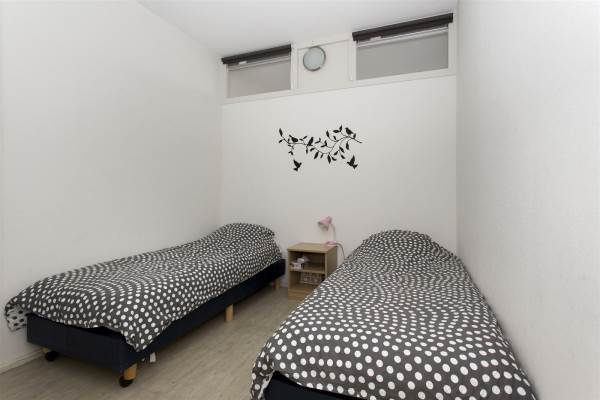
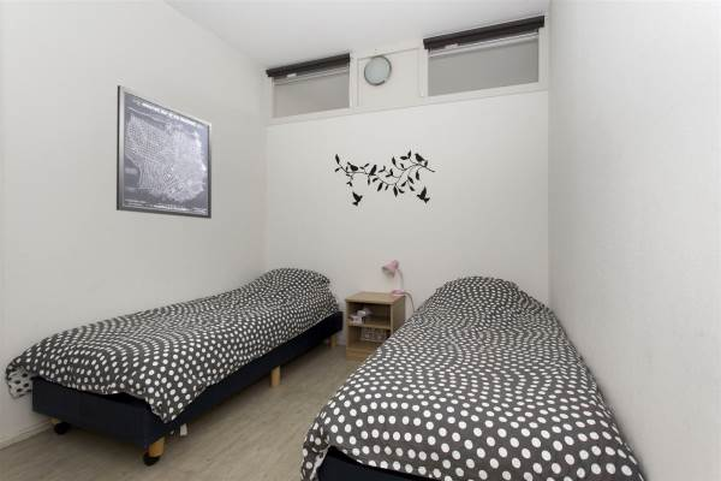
+ wall art [115,84,213,220]
